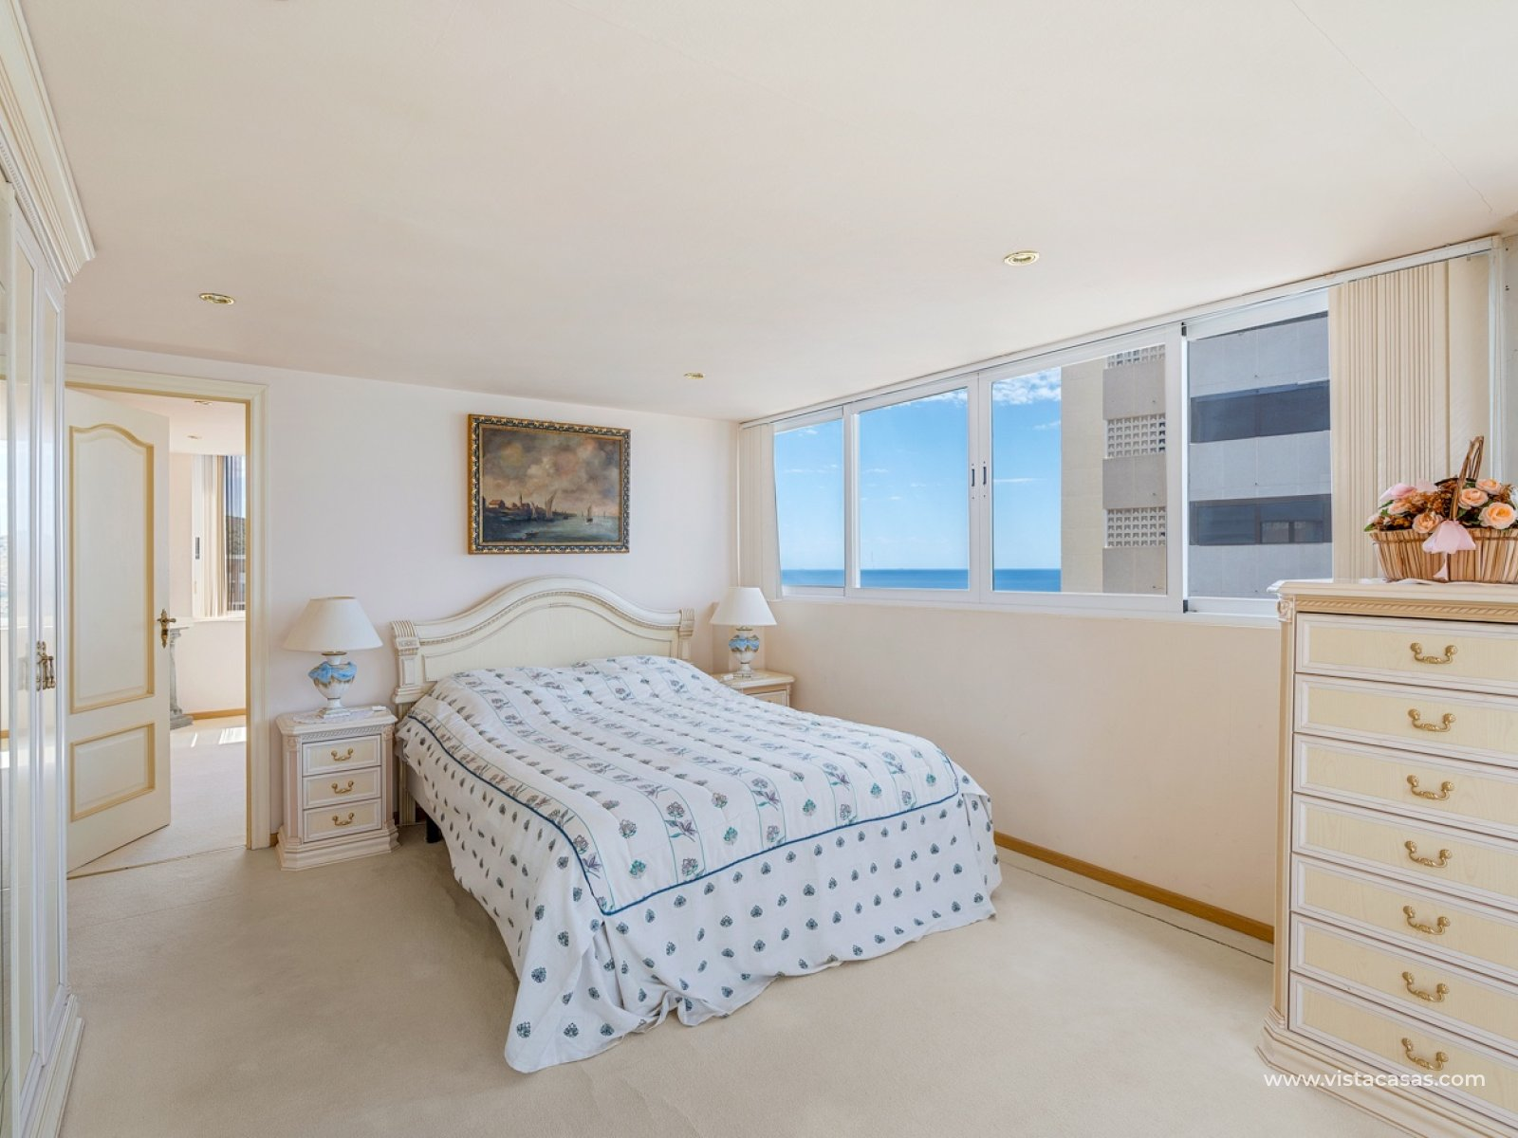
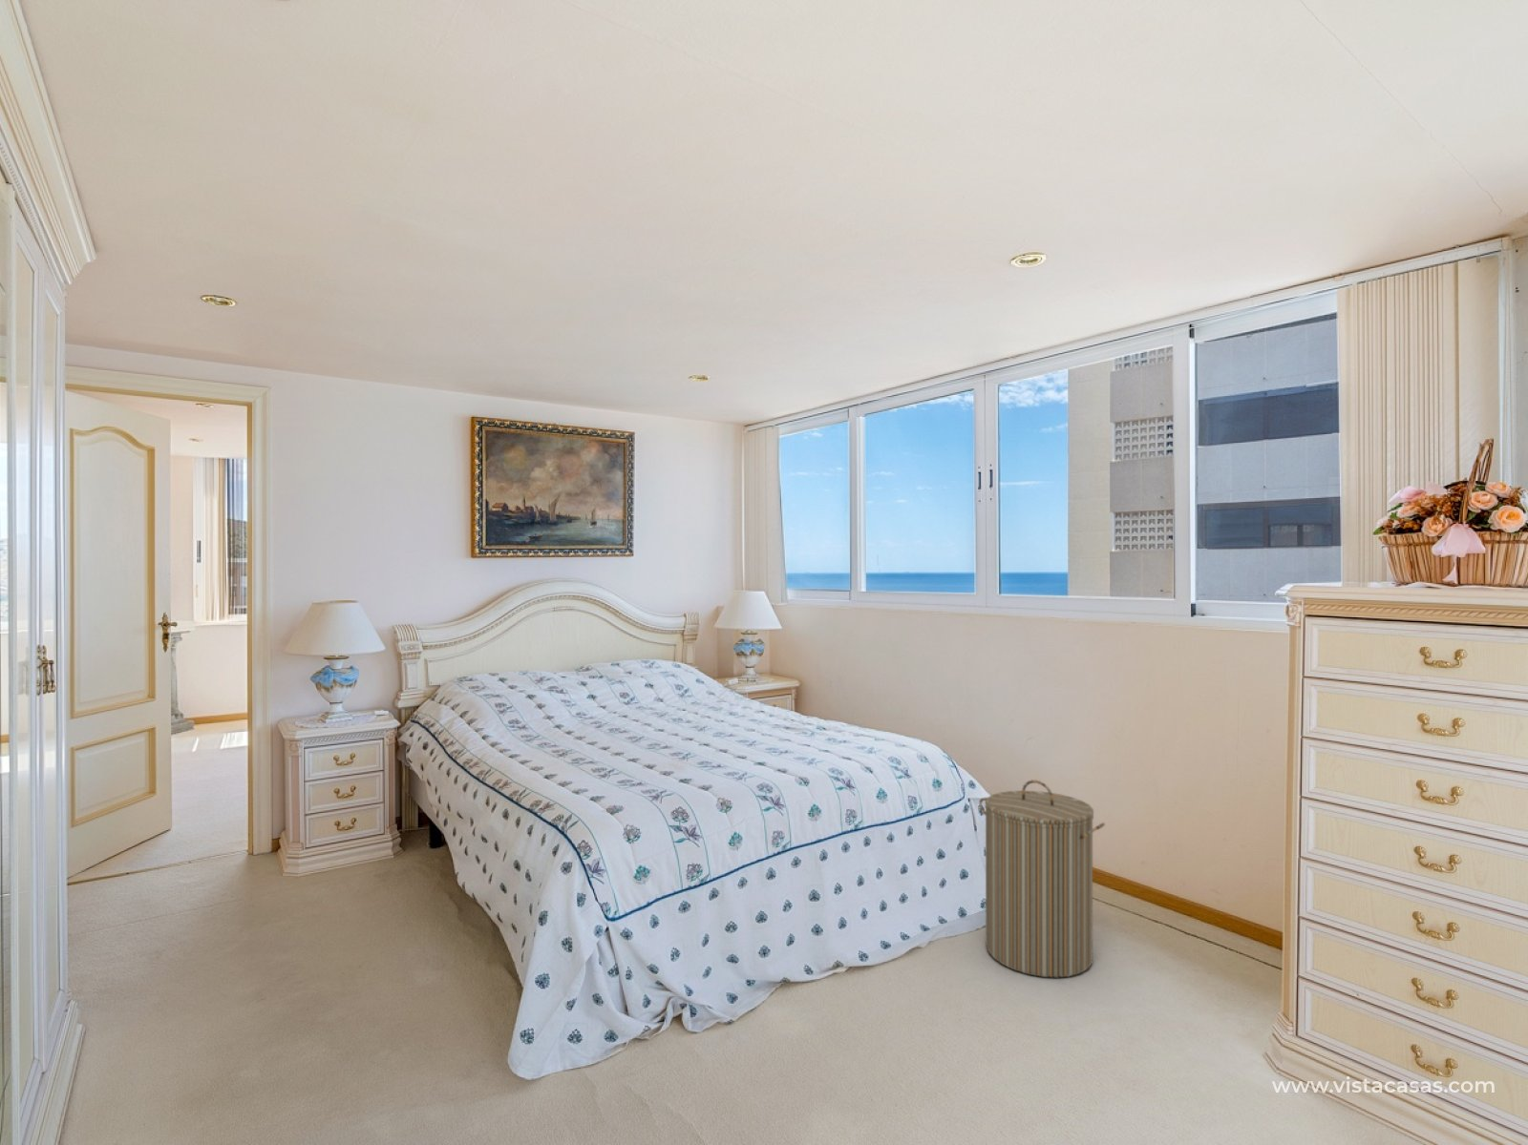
+ laundry hamper [978,778,1106,979]
